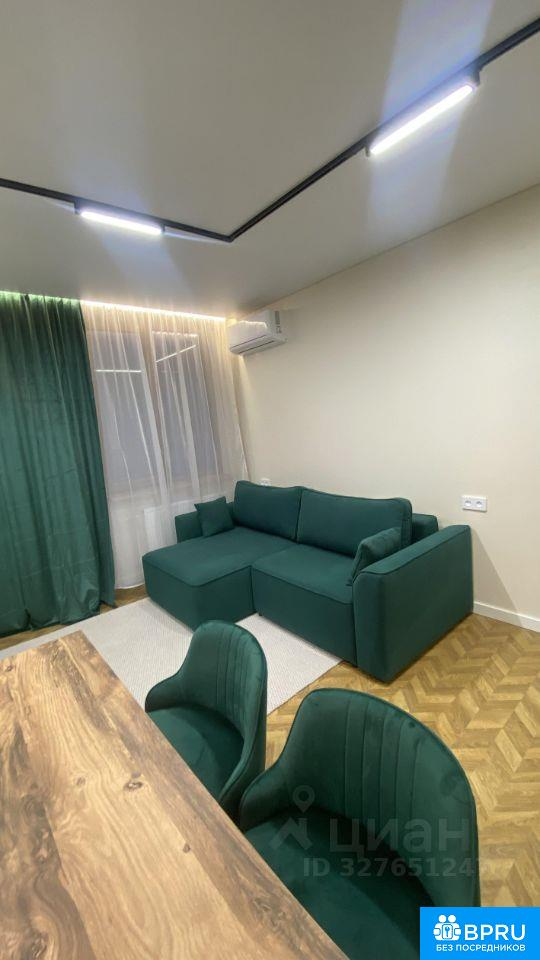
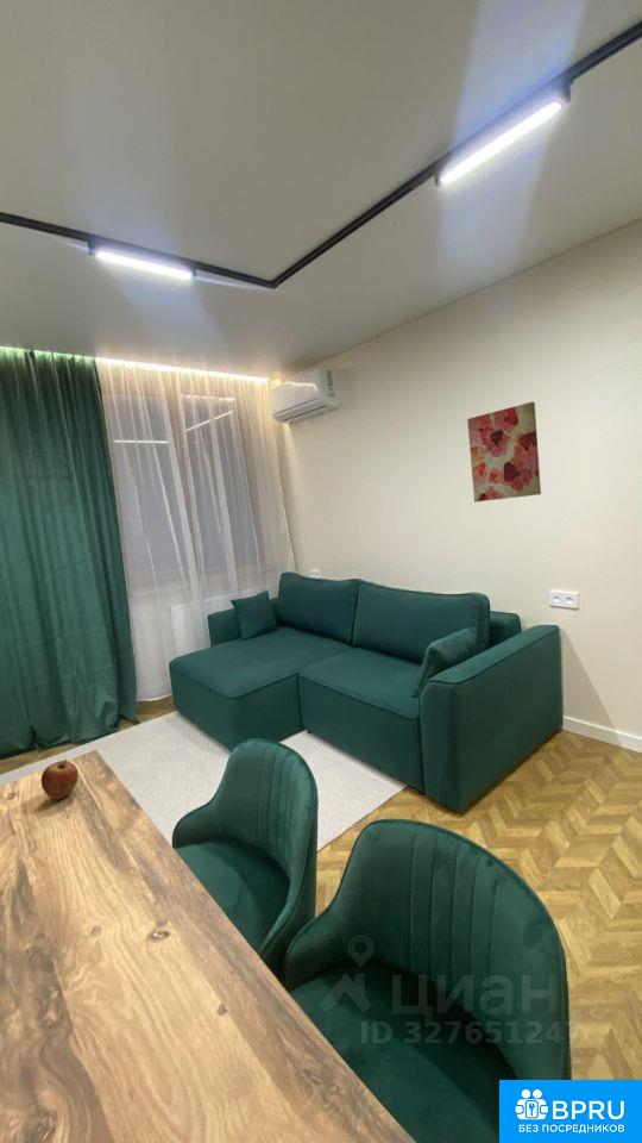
+ apple [40,758,80,801]
+ wall art [466,401,542,504]
